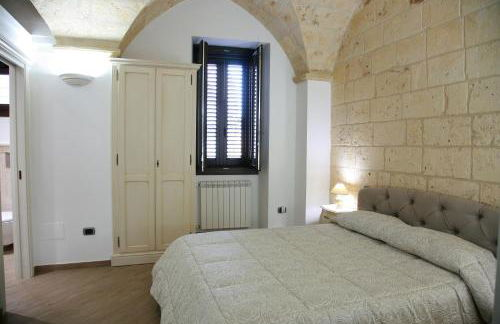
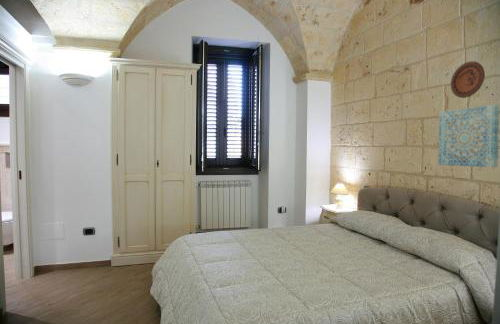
+ wall art [437,103,500,168]
+ decorative plate [450,60,486,99]
